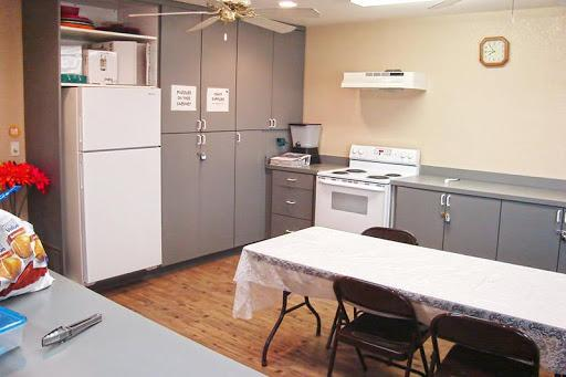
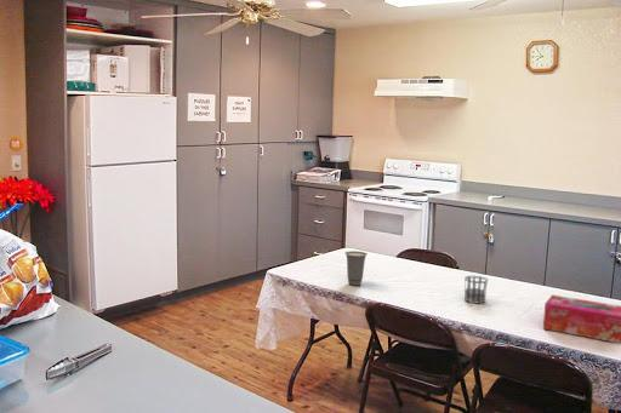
+ tissue box [542,293,621,344]
+ cup [344,249,369,287]
+ cup [463,275,489,304]
